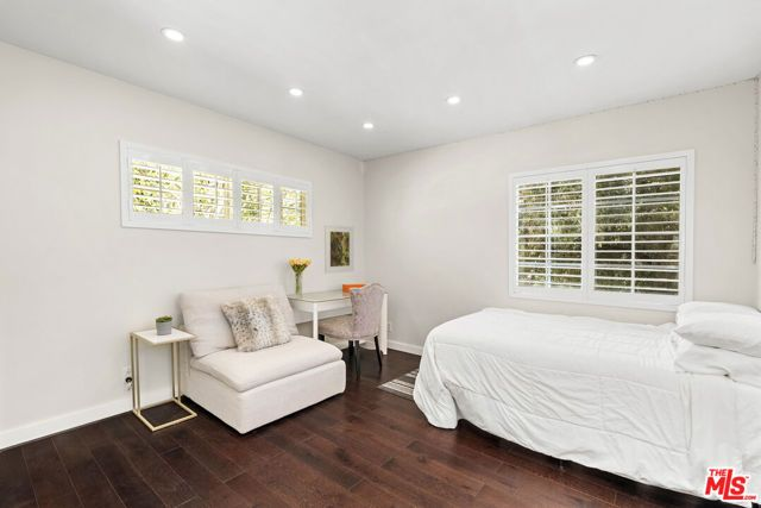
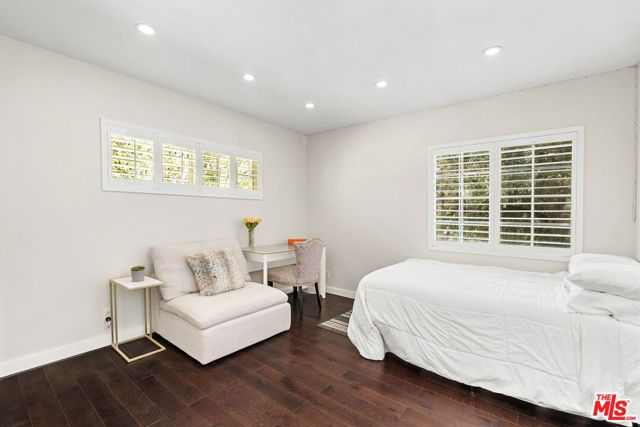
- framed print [323,224,356,275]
